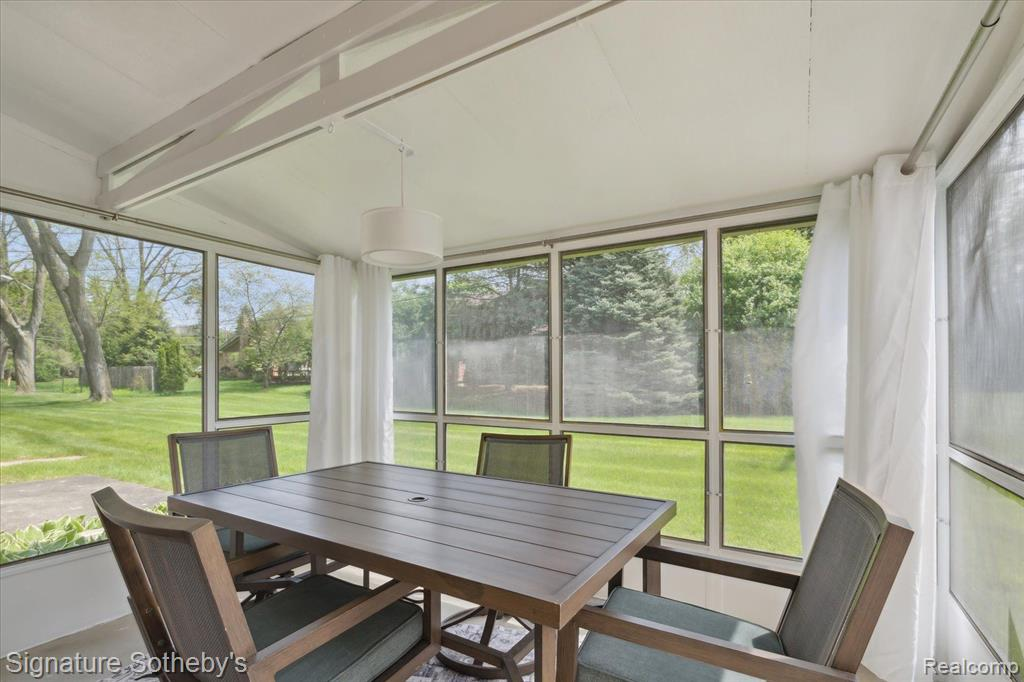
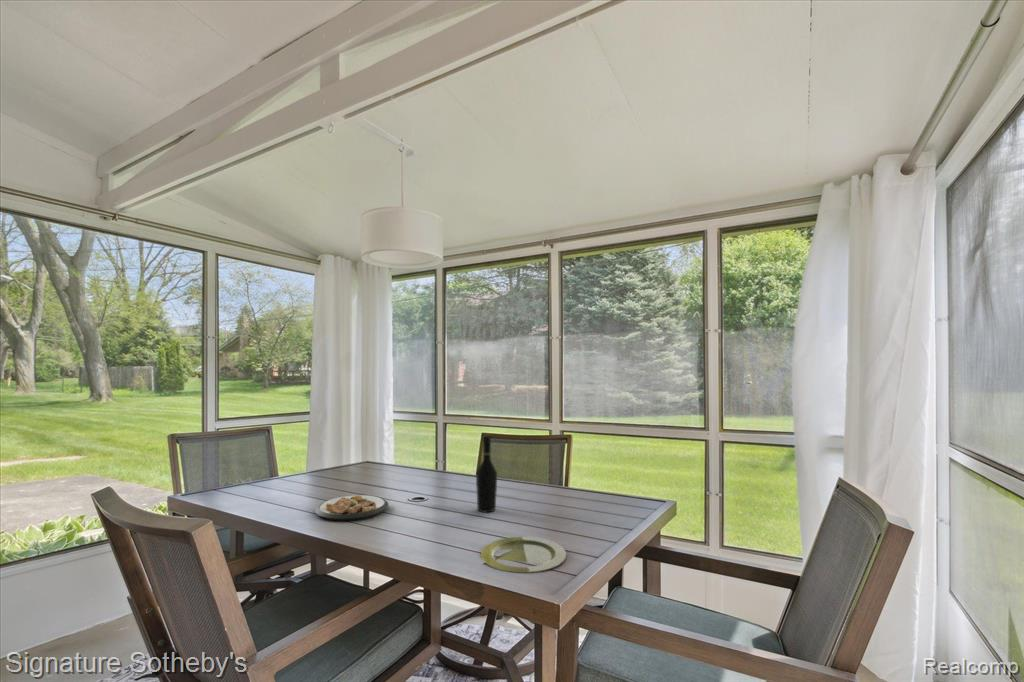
+ wine bottle [475,435,498,514]
+ plate [480,536,567,574]
+ plate [314,494,389,522]
